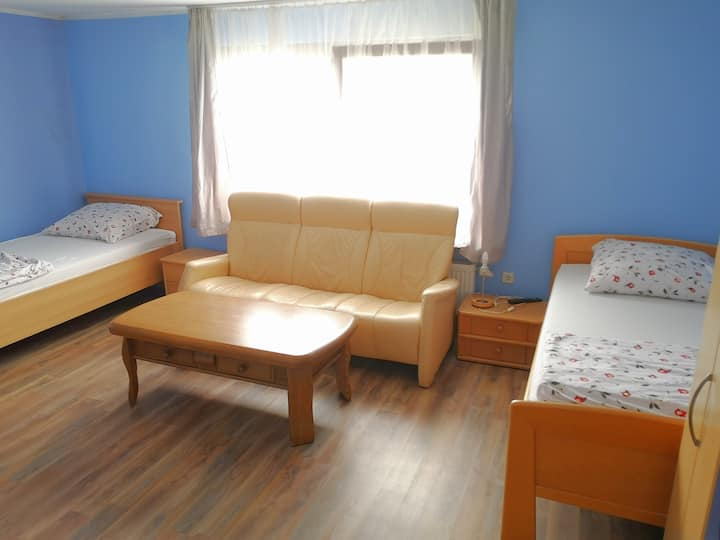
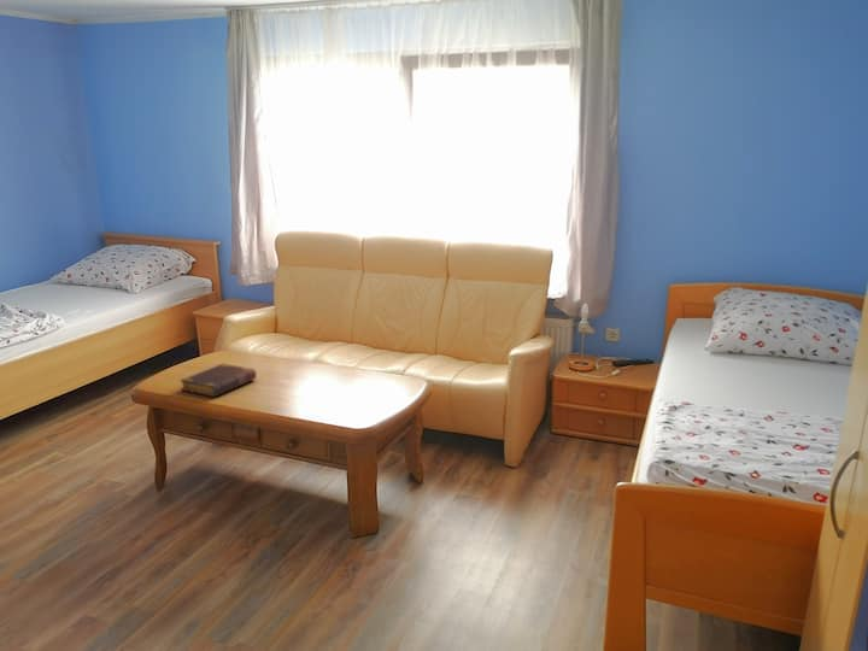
+ book [178,363,258,398]
